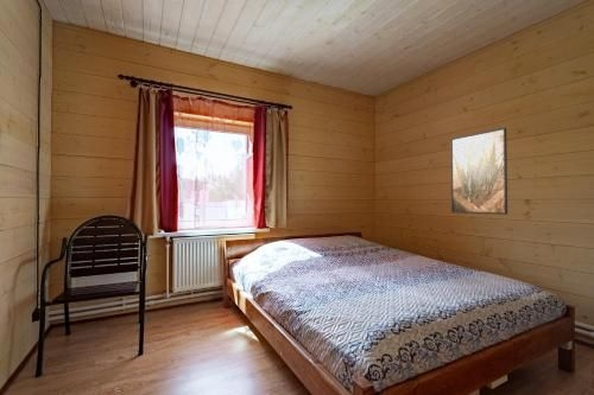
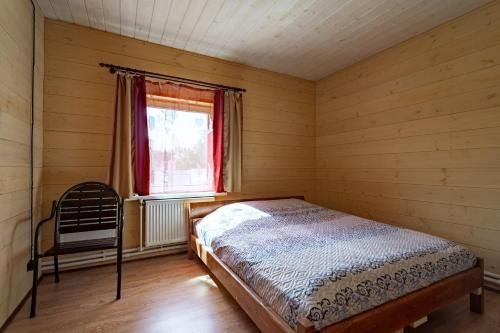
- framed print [450,127,508,216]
